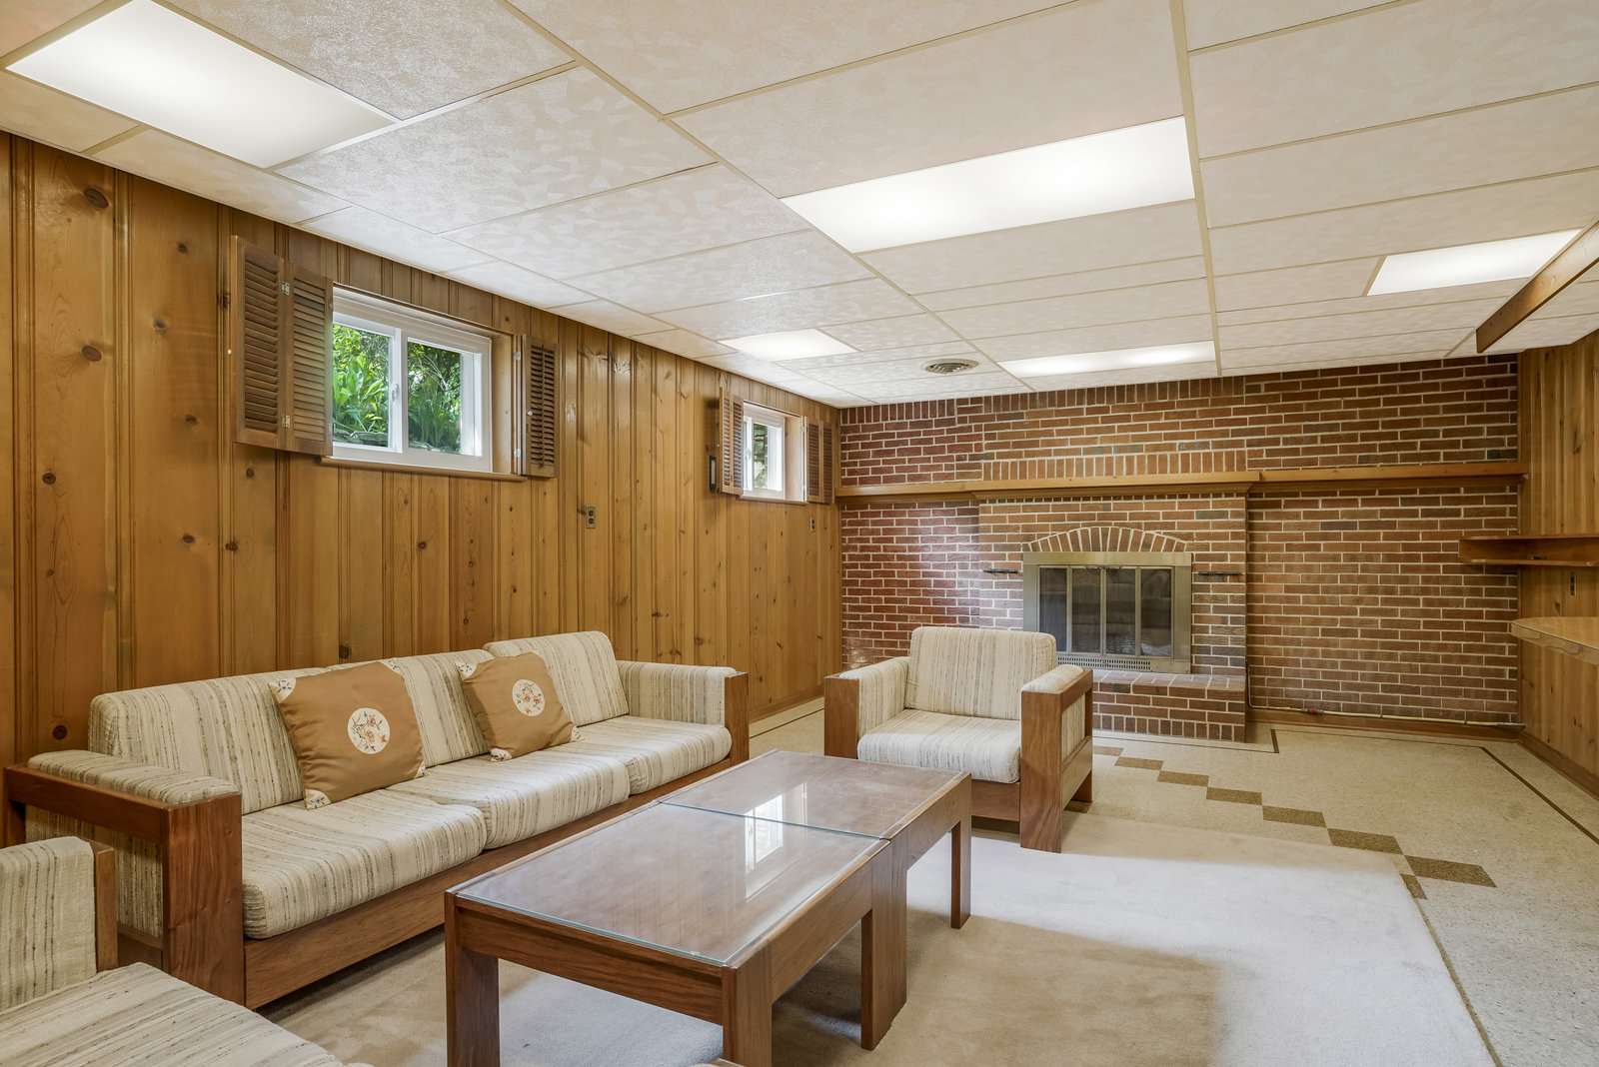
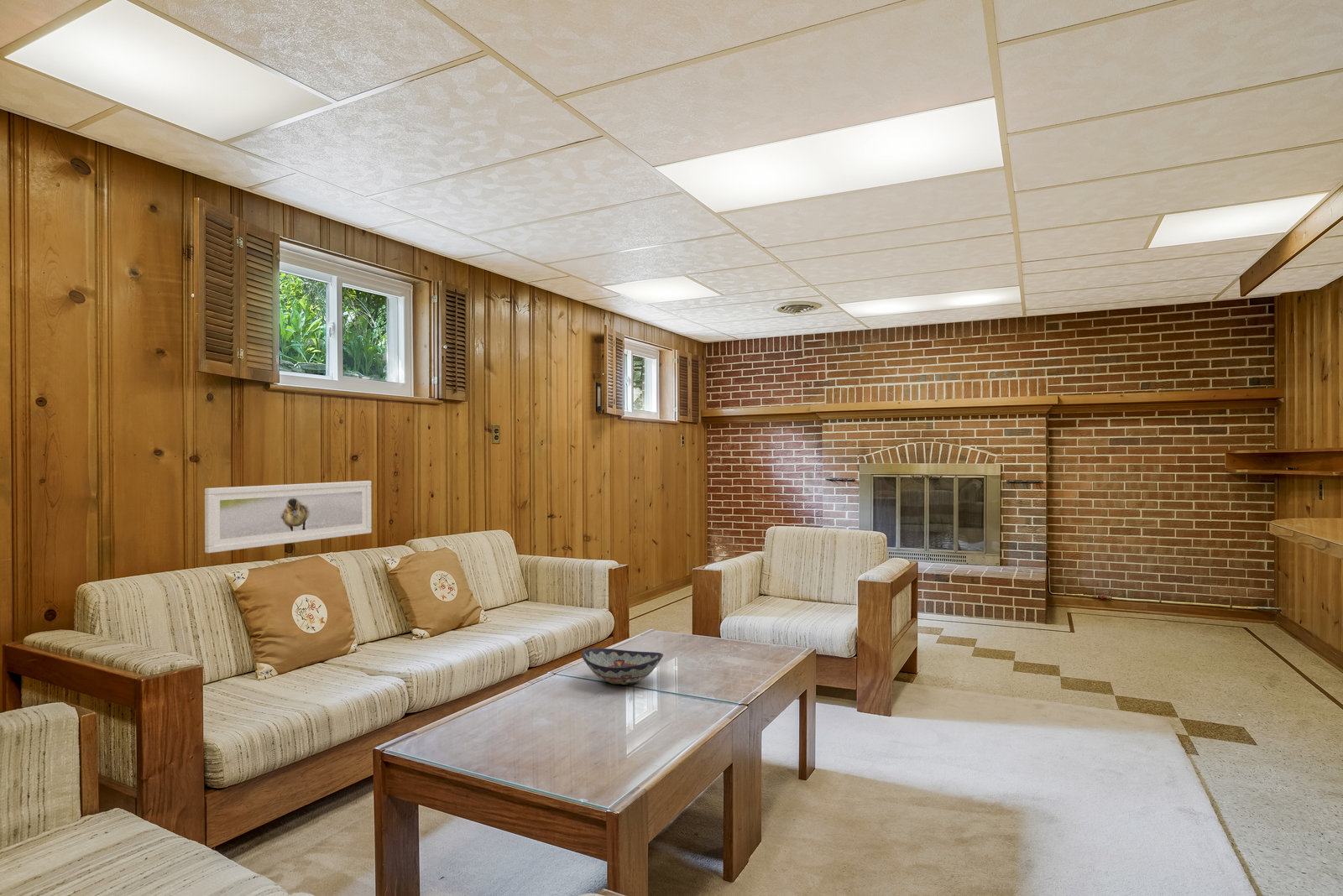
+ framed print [204,480,373,554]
+ decorative bowl [581,648,664,685]
